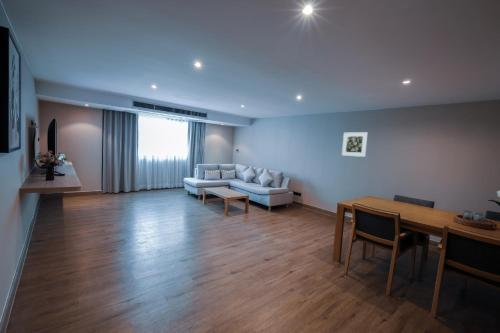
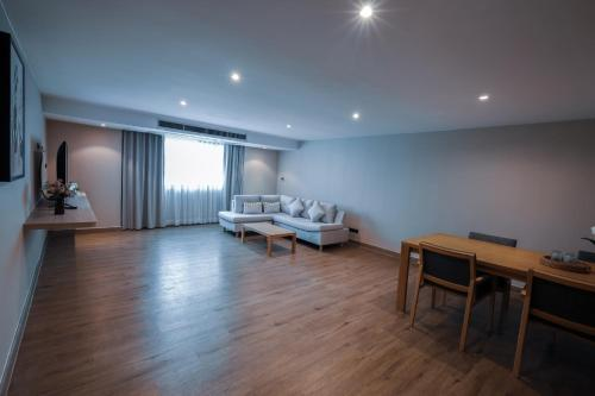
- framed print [341,131,369,158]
